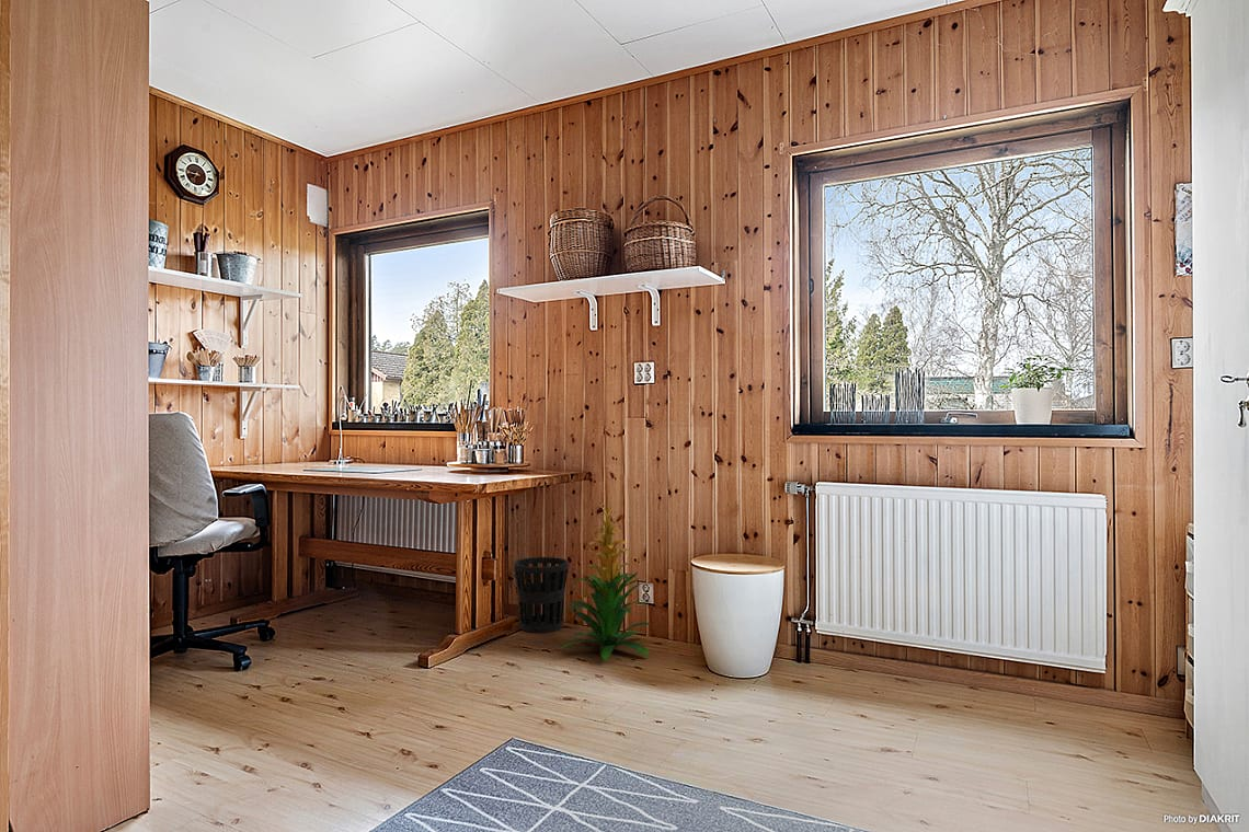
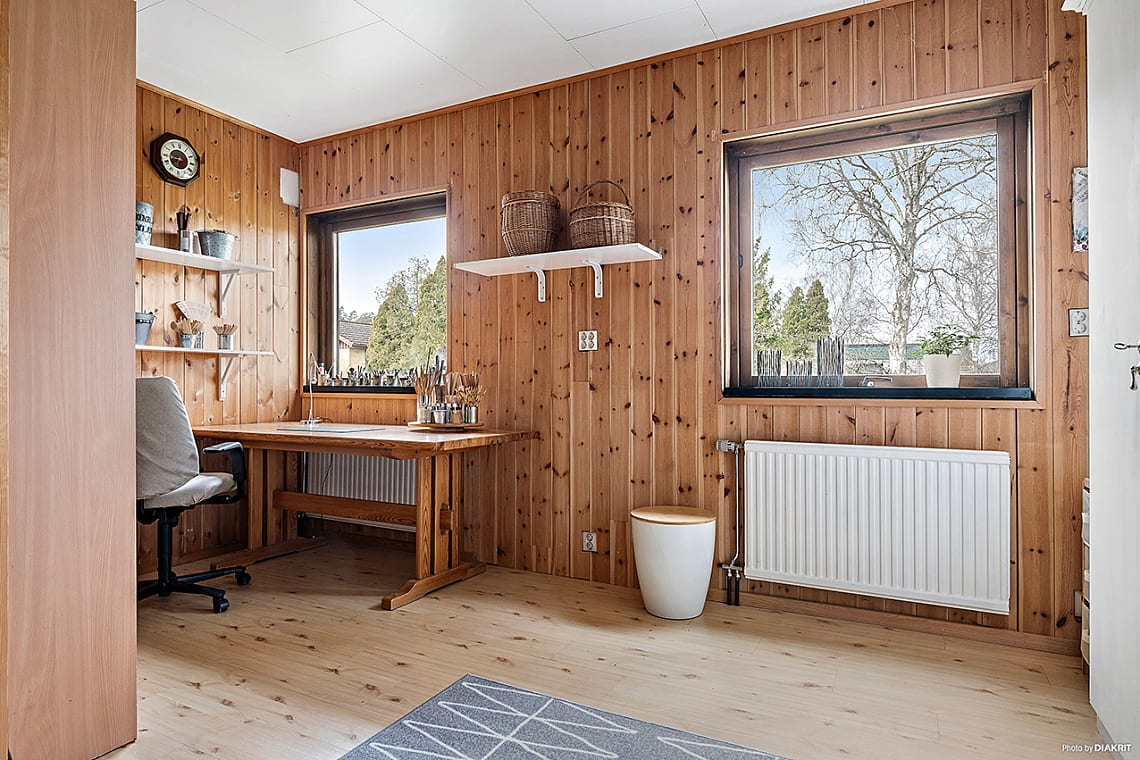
- indoor plant [560,506,651,661]
- wastebasket [513,556,570,634]
